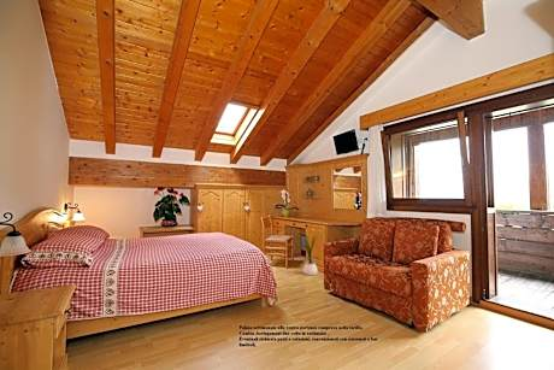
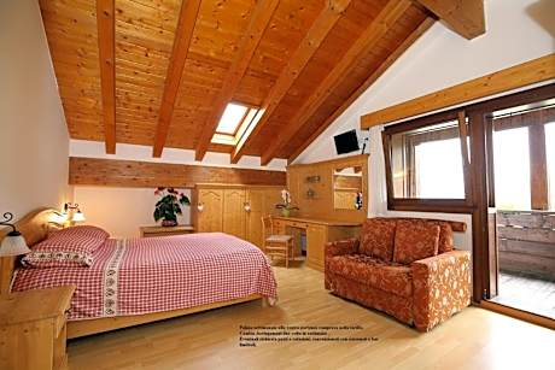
- house plant [300,229,322,276]
